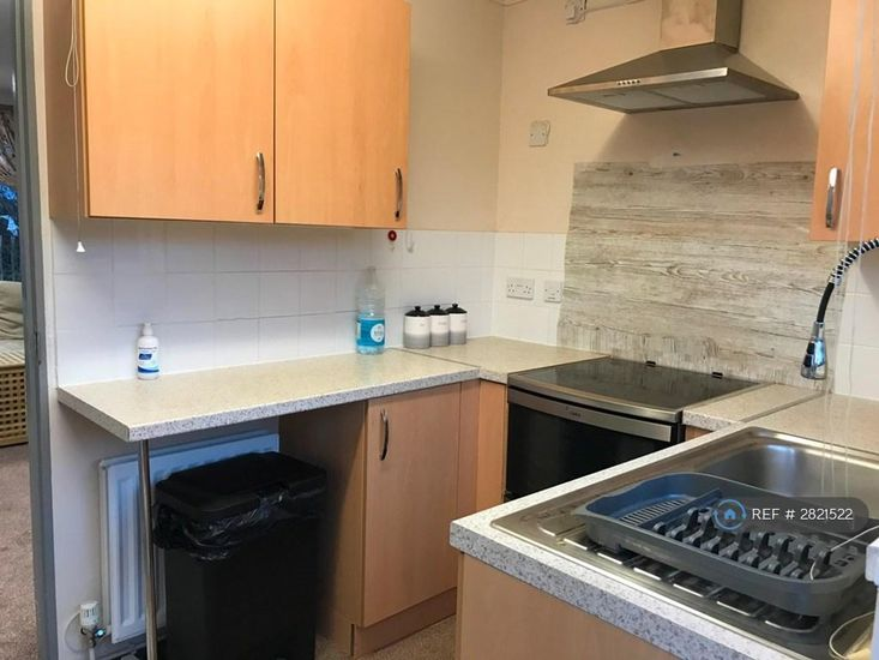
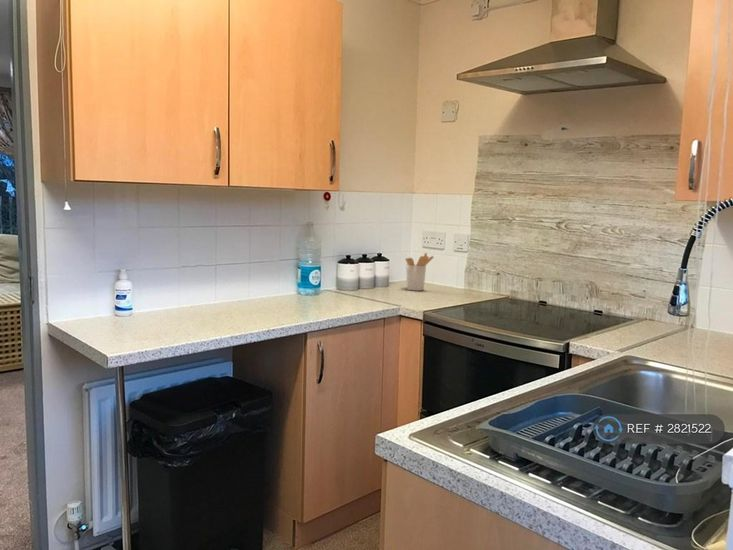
+ utensil holder [405,252,435,292]
